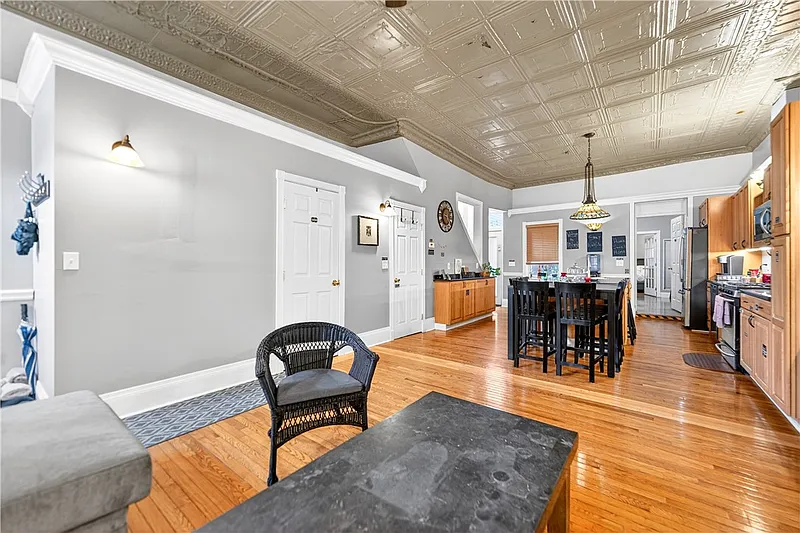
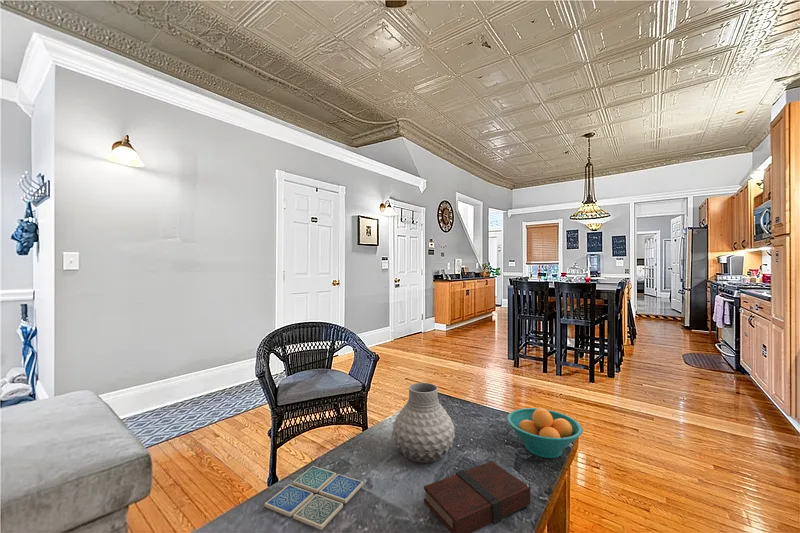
+ drink coaster [264,465,364,531]
+ vase [391,382,456,464]
+ book [423,460,531,533]
+ fruit bowl [506,407,584,459]
